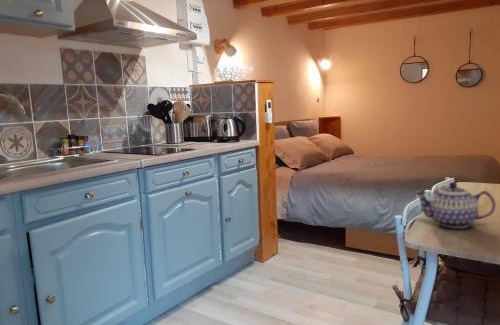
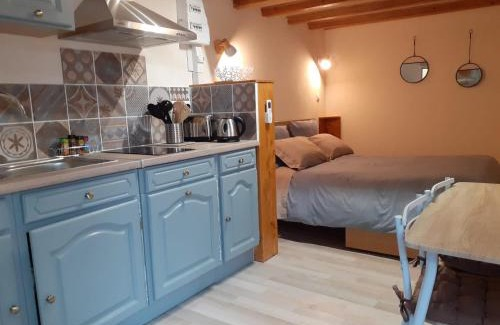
- teapot [413,181,496,229]
